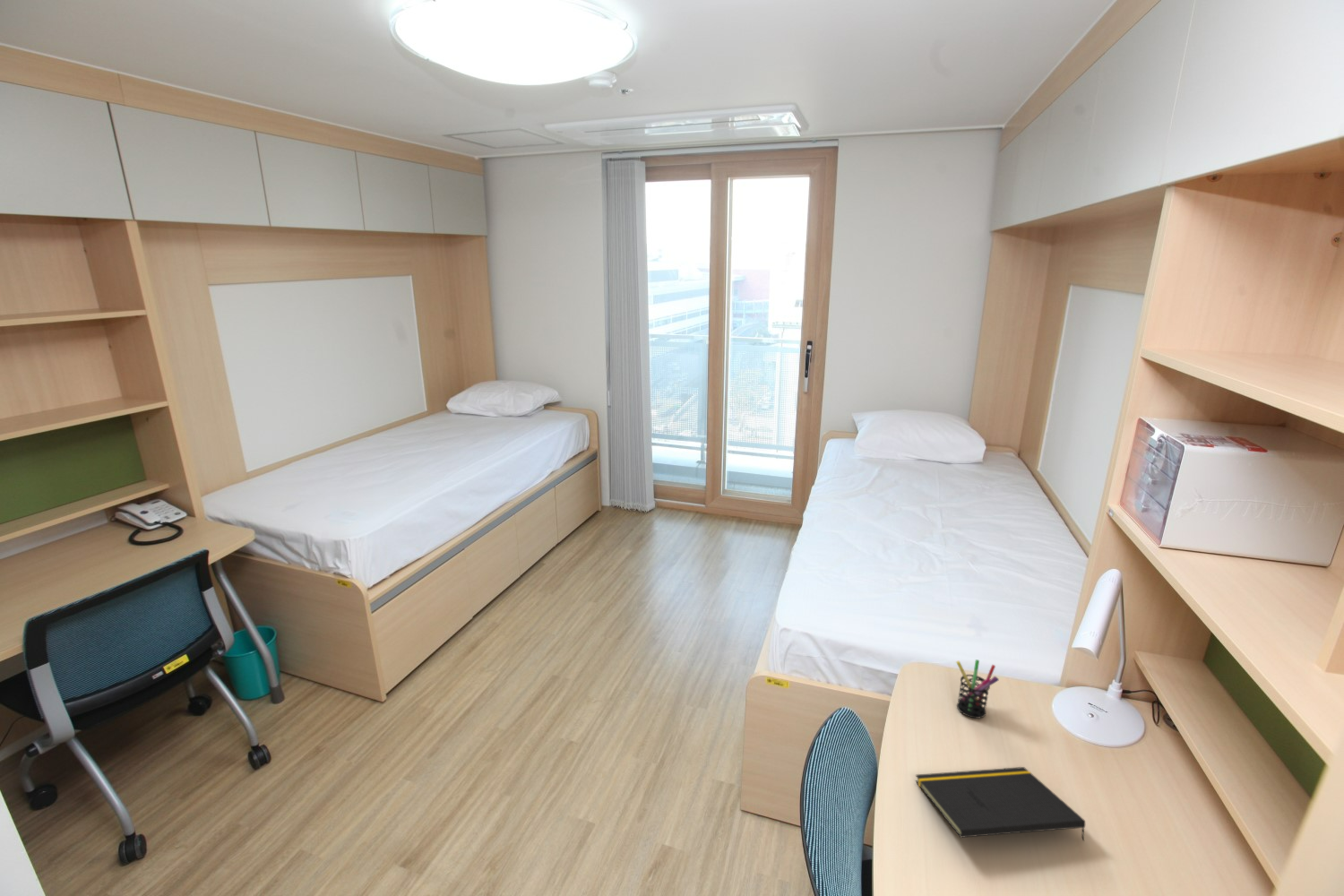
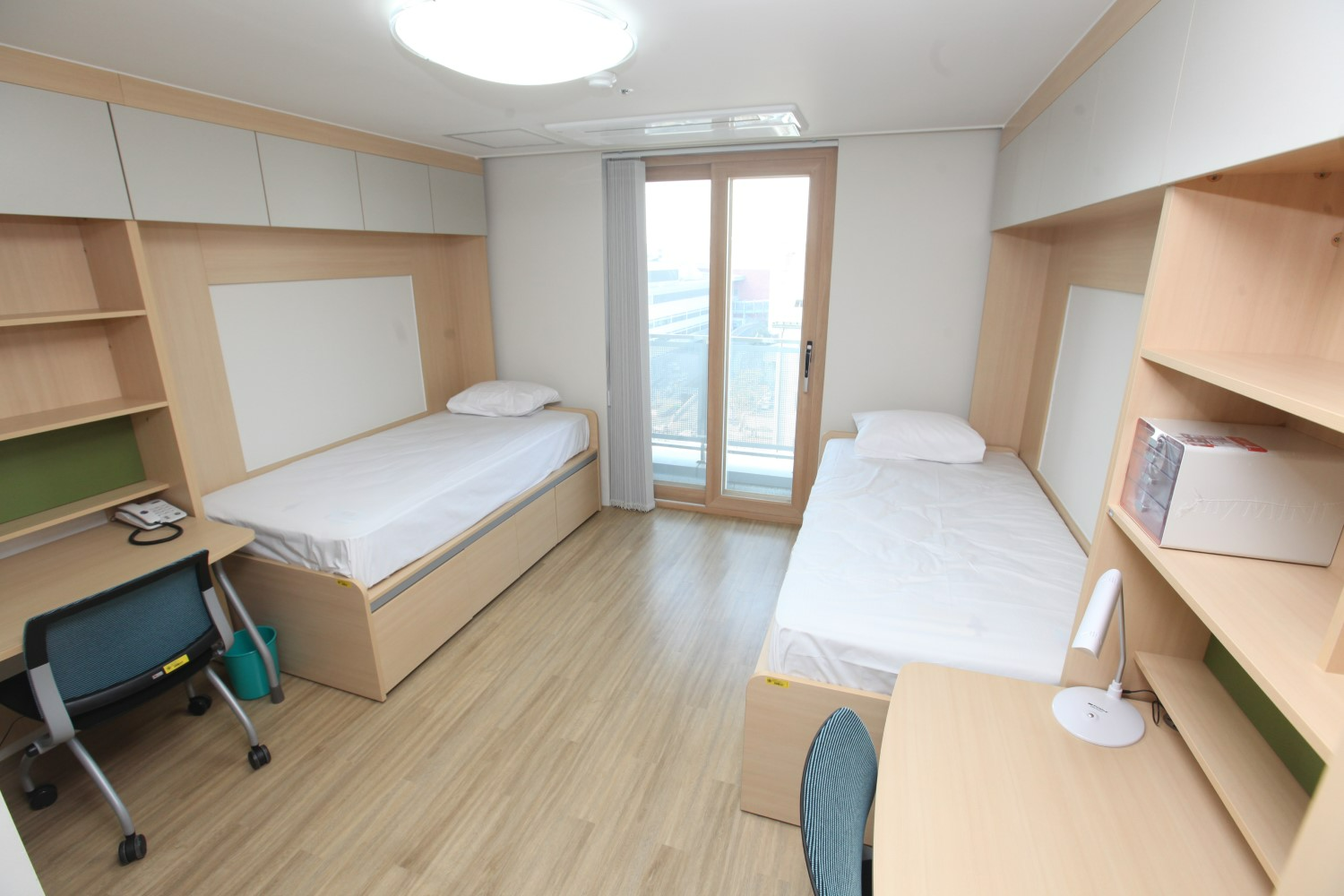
- pen holder [955,659,1000,719]
- notepad [915,766,1086,841]
